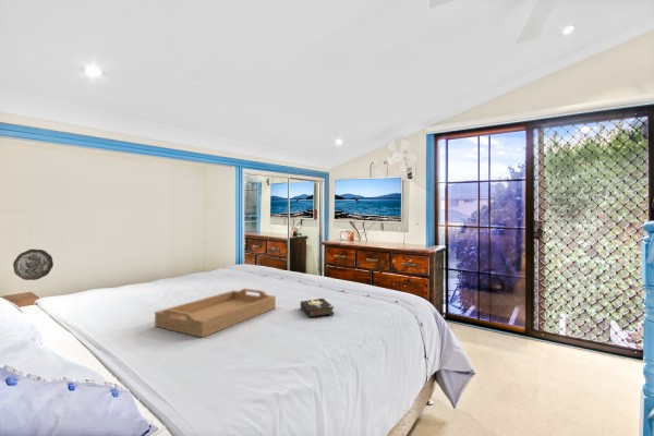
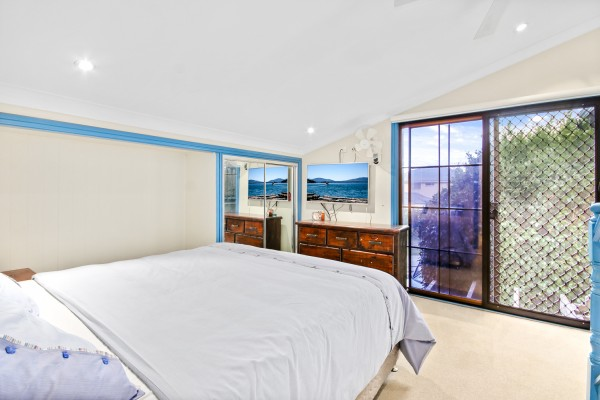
- decorative plate [12,249,55,281]
- serving tray [154,288,277,339]
- hardback book [300,296,336,318]
